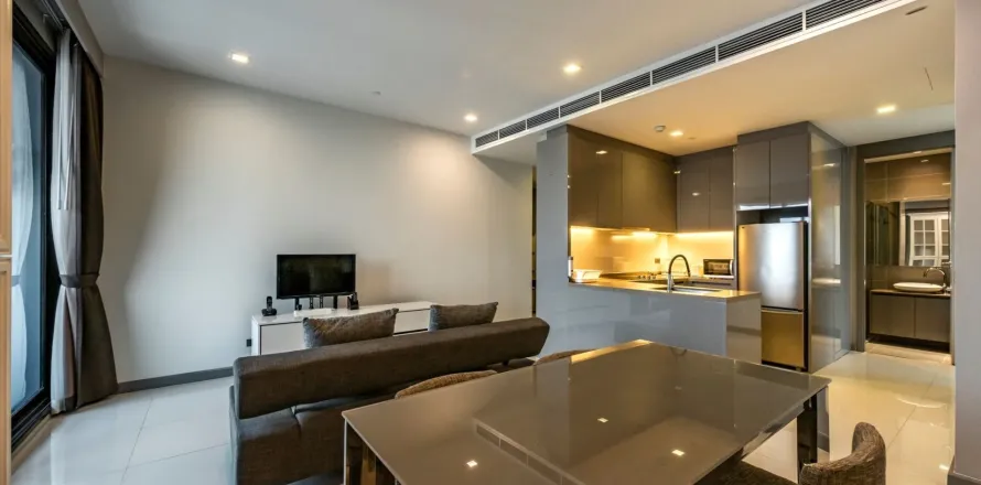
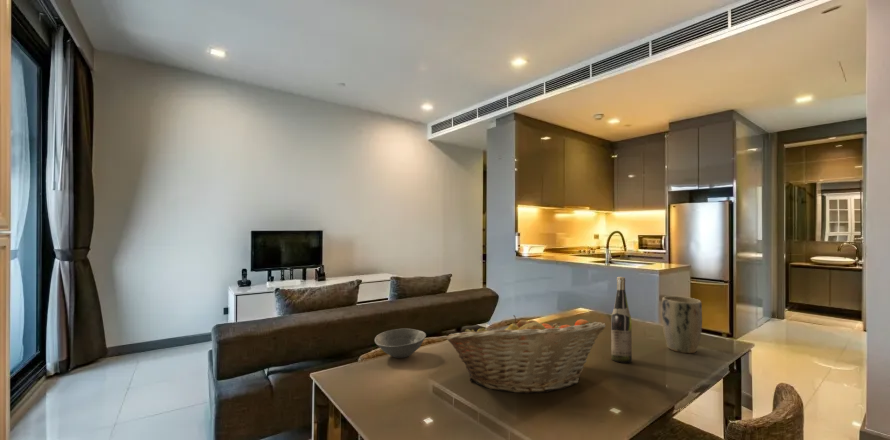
+ fruit basket [445,314,606,395]
+ plant pot [661,295,703,354]
+ bowl [374,327,427,359]
+ wine bottle [610,276,633,364]
